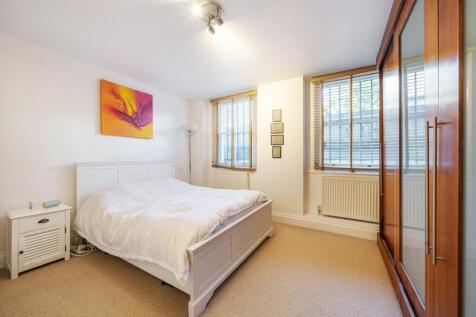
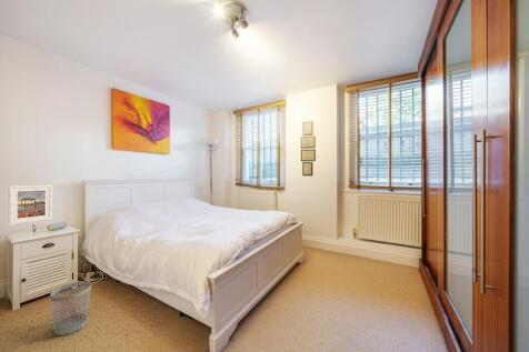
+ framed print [8,184,53,227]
+ wastebasket [49,280,92,336]
